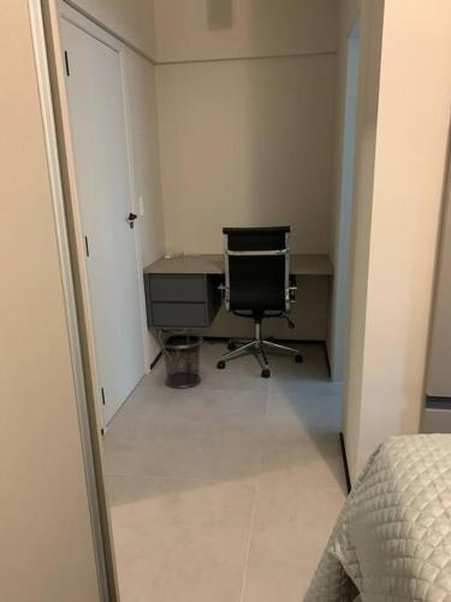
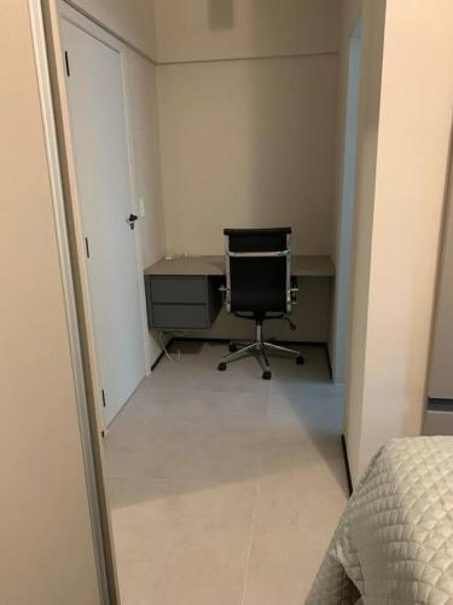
- waste bin [159,331,203,389]
